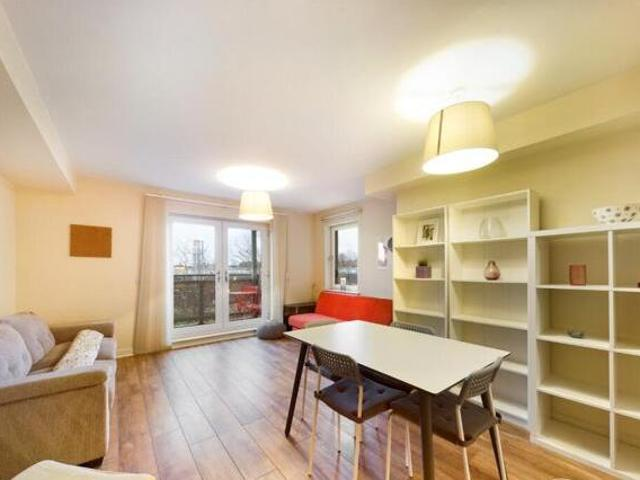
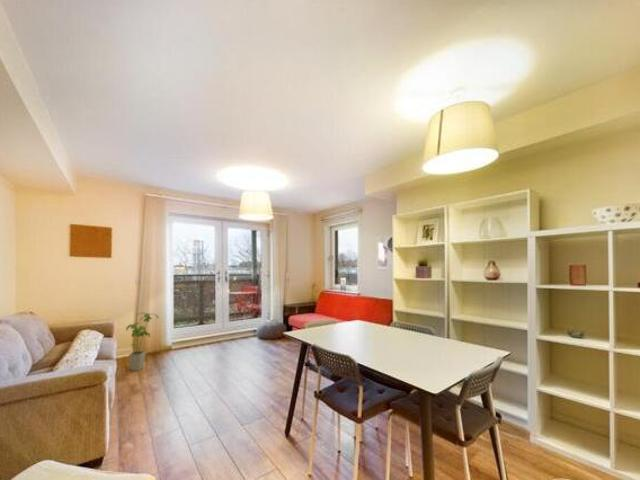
+ house plant [125,311,159,372]
